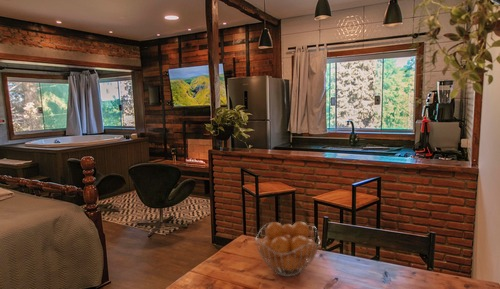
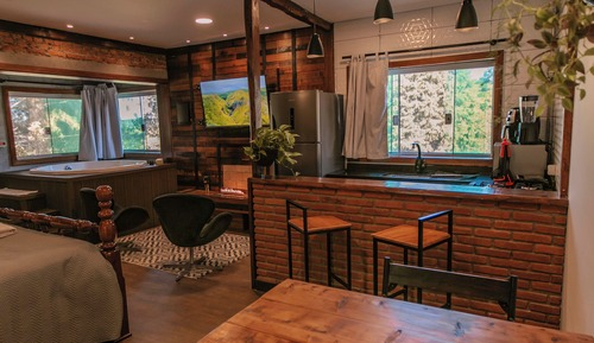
- fruit basket [253,221,321,277]
